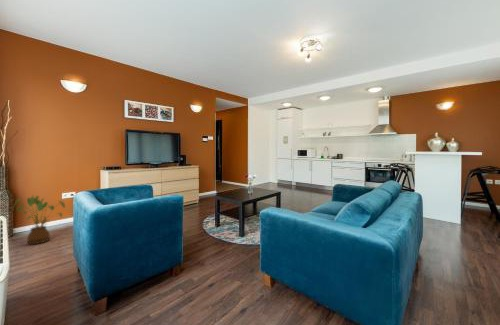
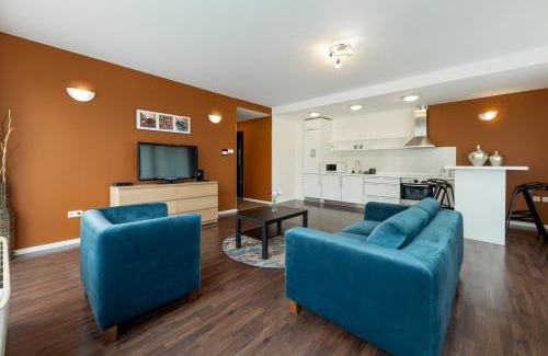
- house plant [11,194,66,245]
